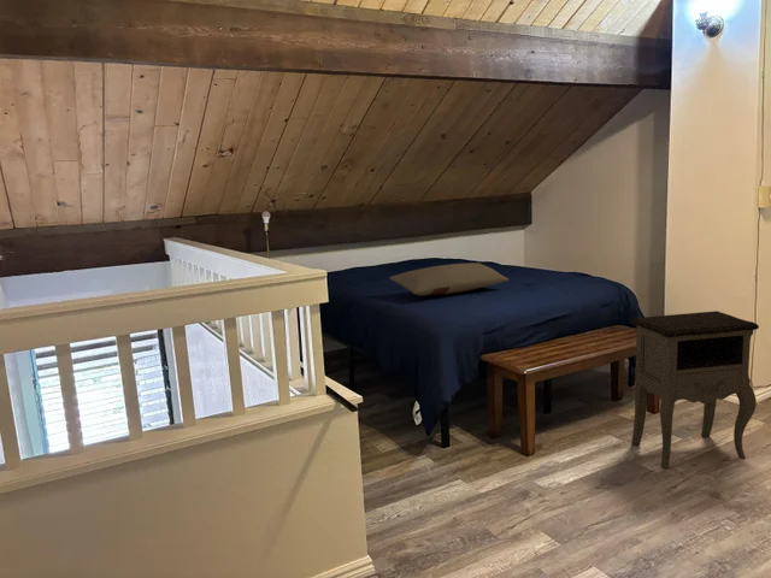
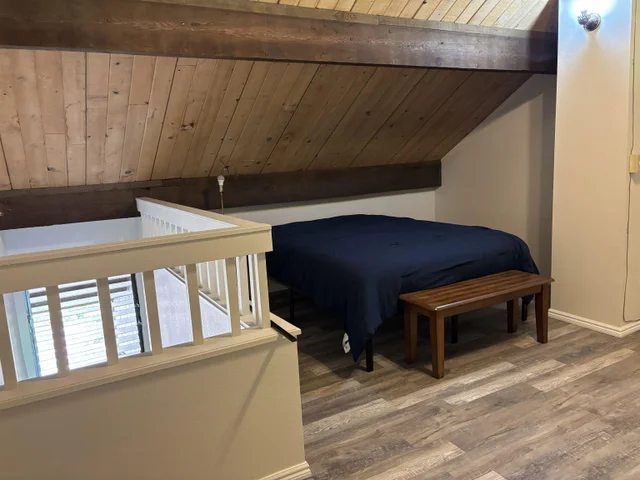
- pillow [388,261,510,296]
- nightstand [630,309,760,470]
